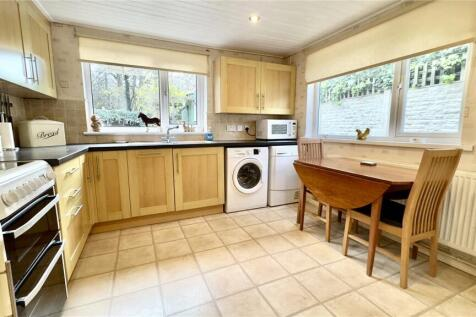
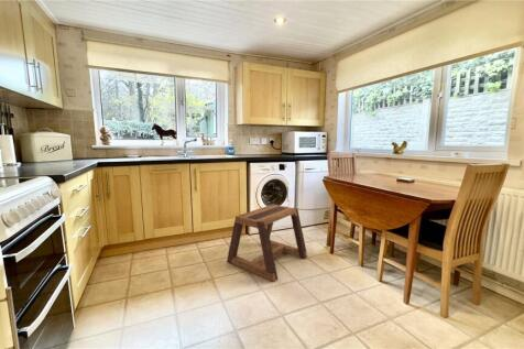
+ stool [226,204,308,283]
